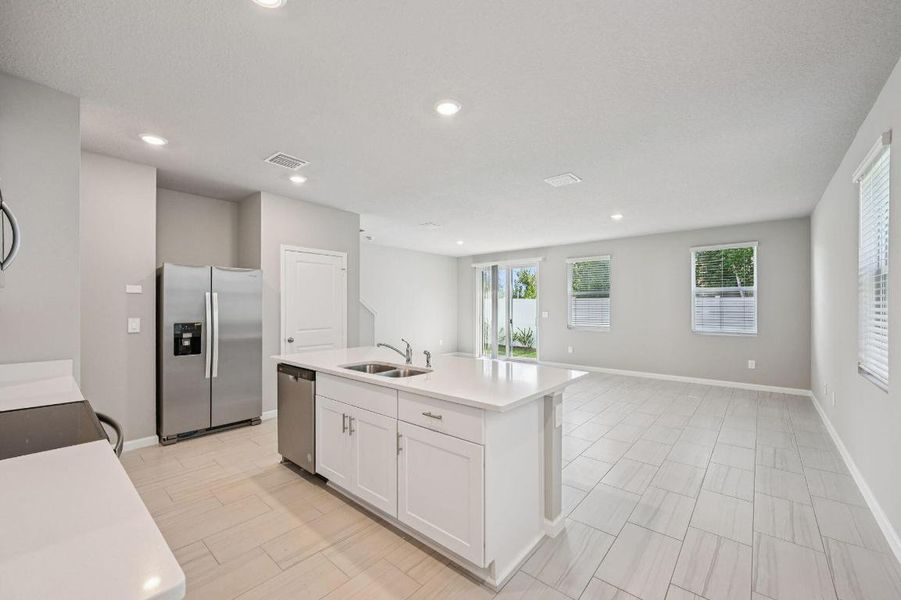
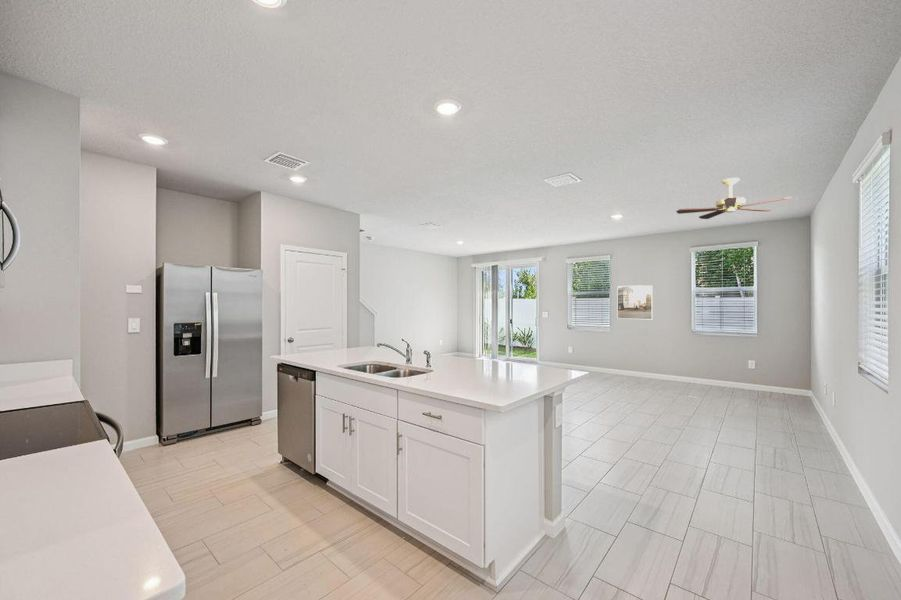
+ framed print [616,284,654,320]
+ ceiling fan [675,177,792,220]
